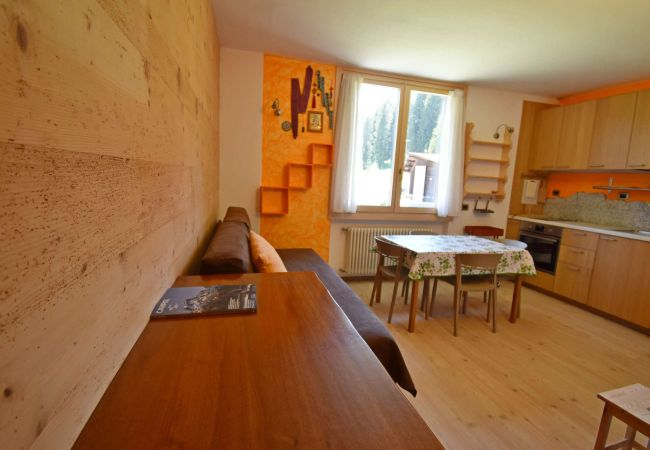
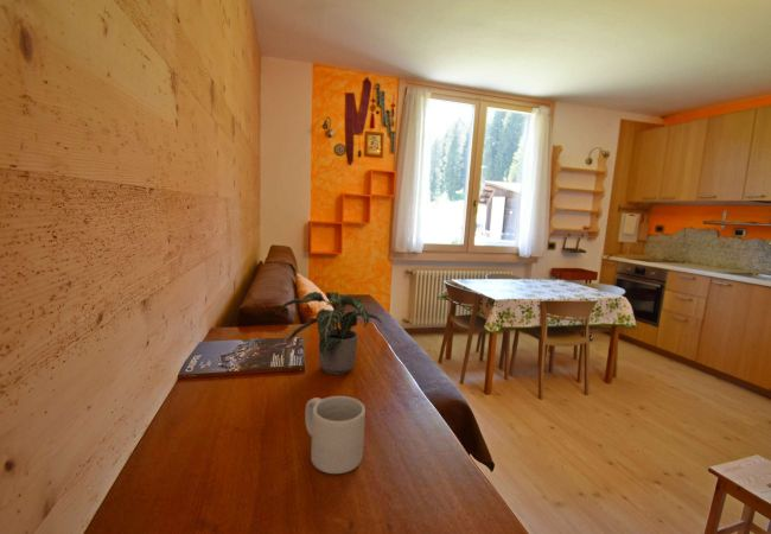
+ potted plant [278,291,383,376]
+ mug [304,395,367,475]
